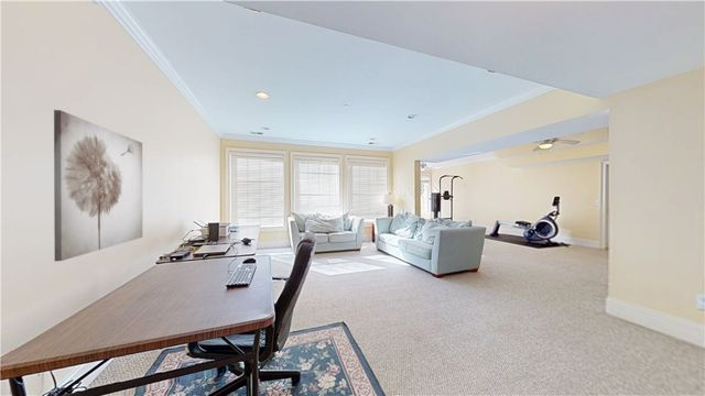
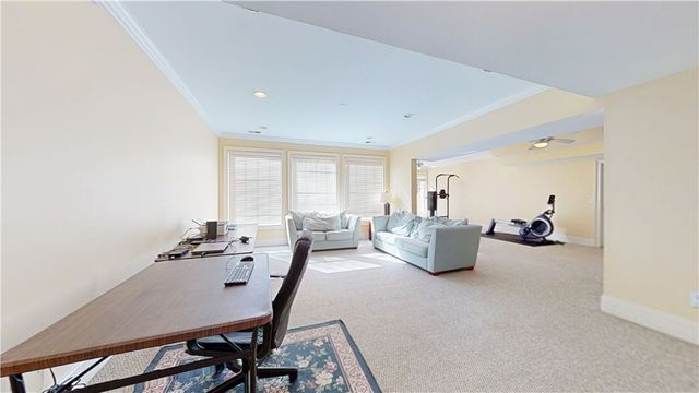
- wall art [53,109,143,263]
